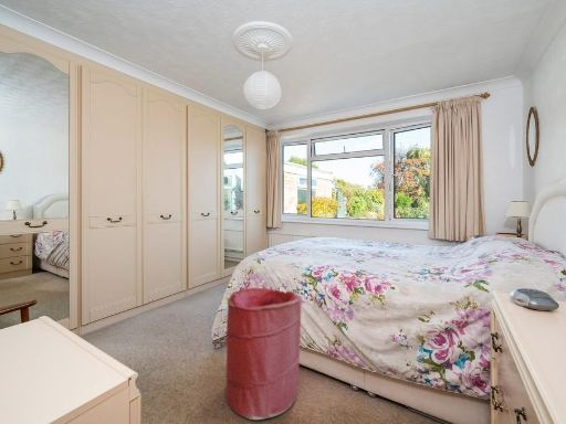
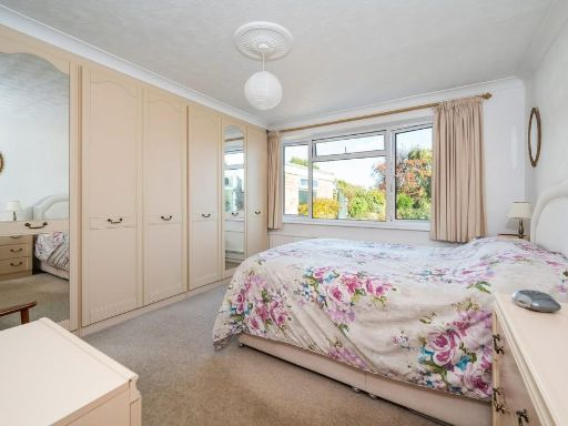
- laundry hamper [224,287,302,421]
